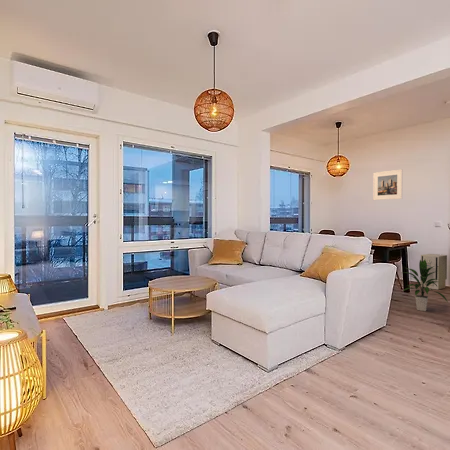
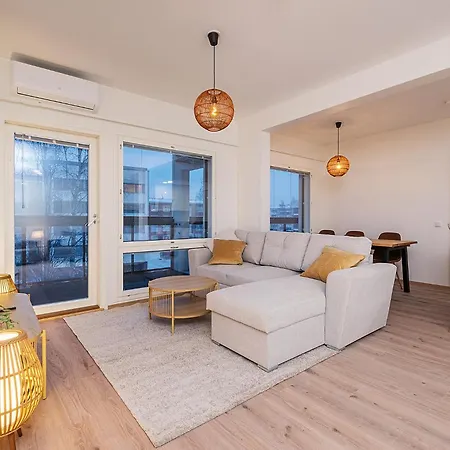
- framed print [372,169,403,201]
- air purifier [420,253,448,290]
- indoor plant [401,259,449,312]
